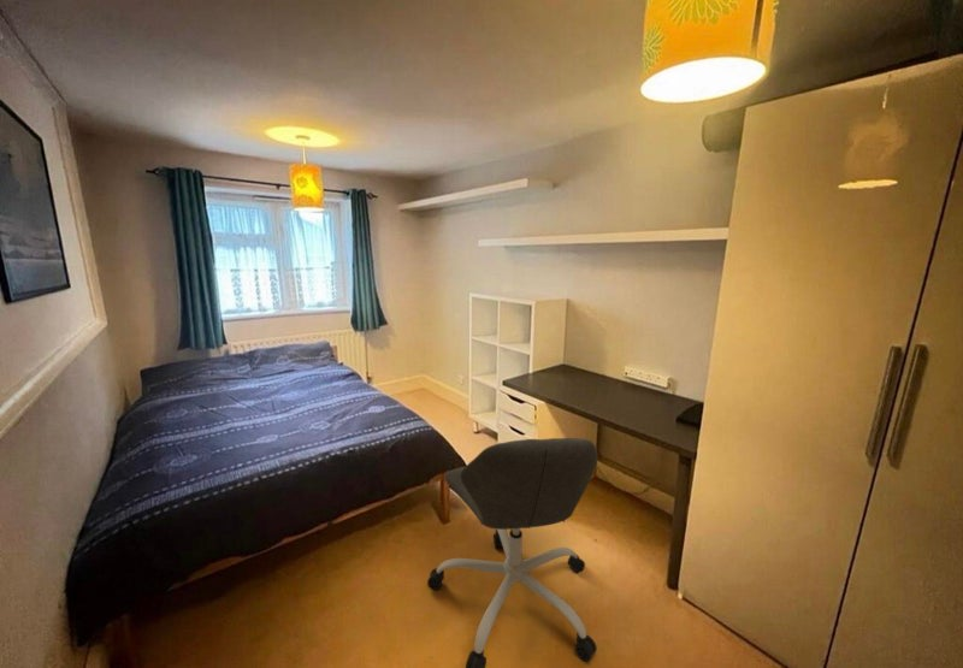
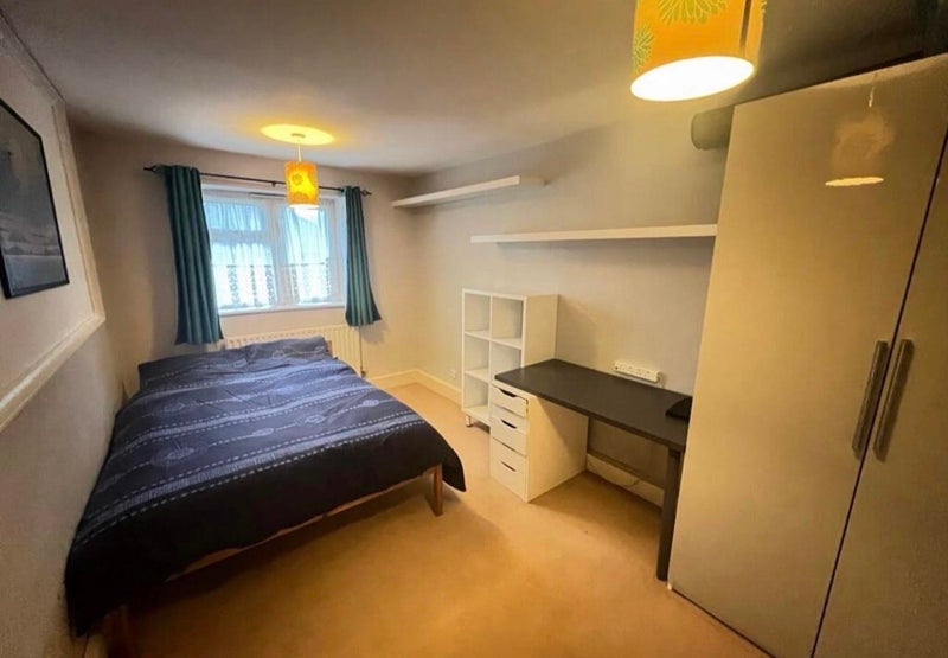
- office chair [426,437,599,668]
